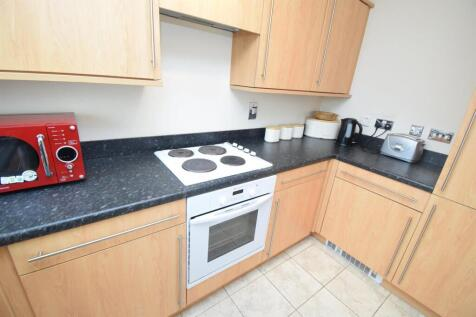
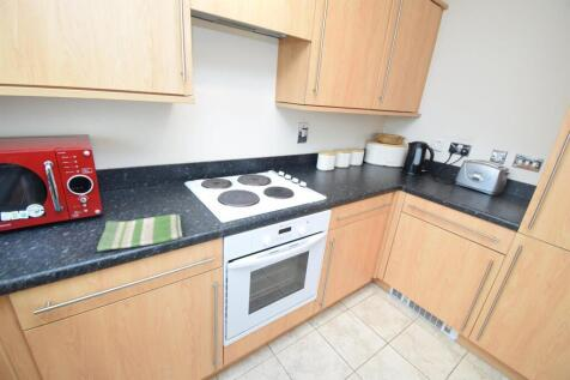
+ dish towel [96,213,183,252]
